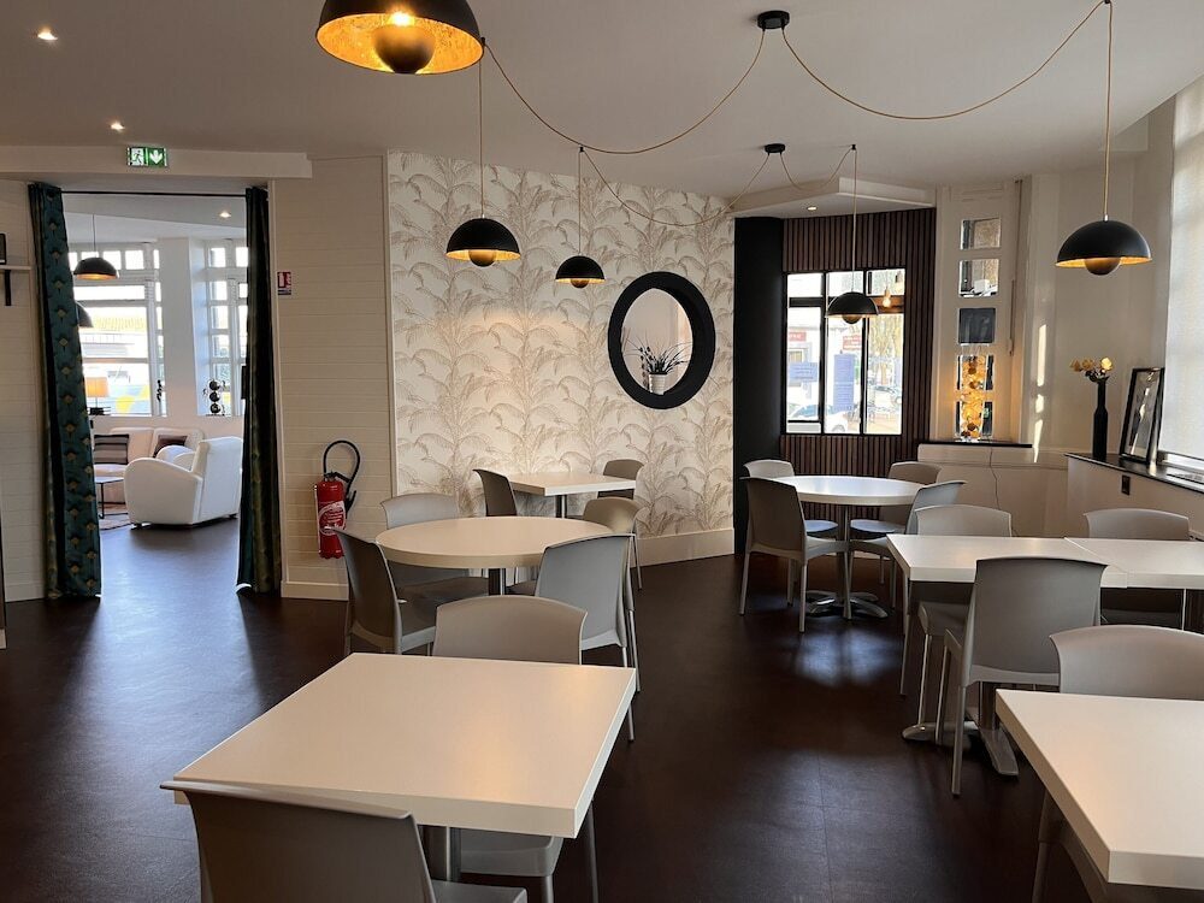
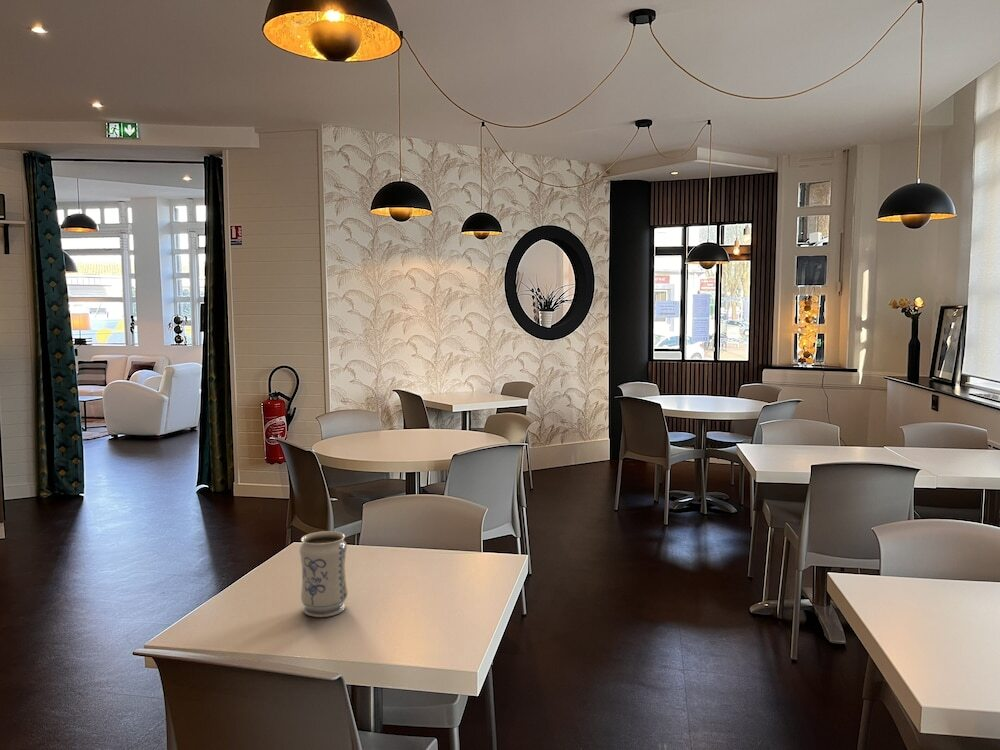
+ vase [298,530,349,618]
